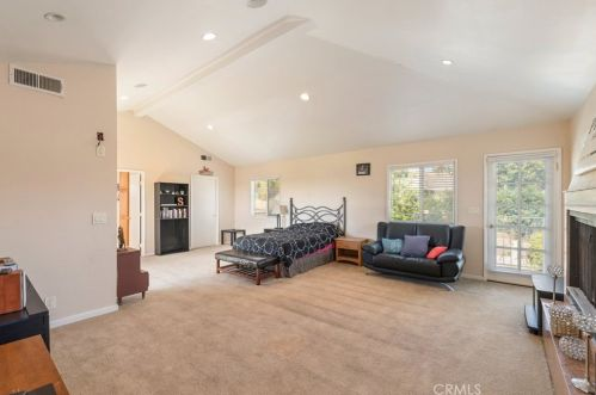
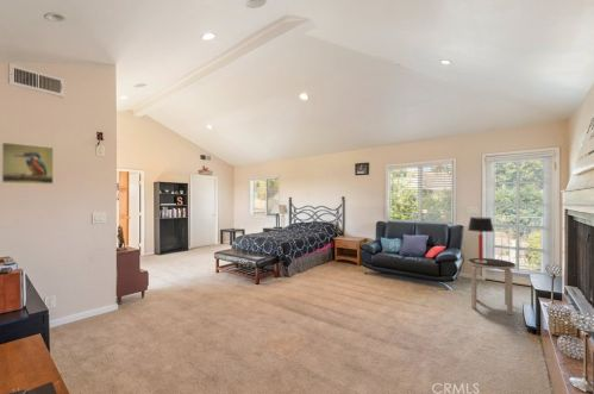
+ side table [467,257,517,315]
+ table lamp [467,215,495,263]
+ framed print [0,142,55,186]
